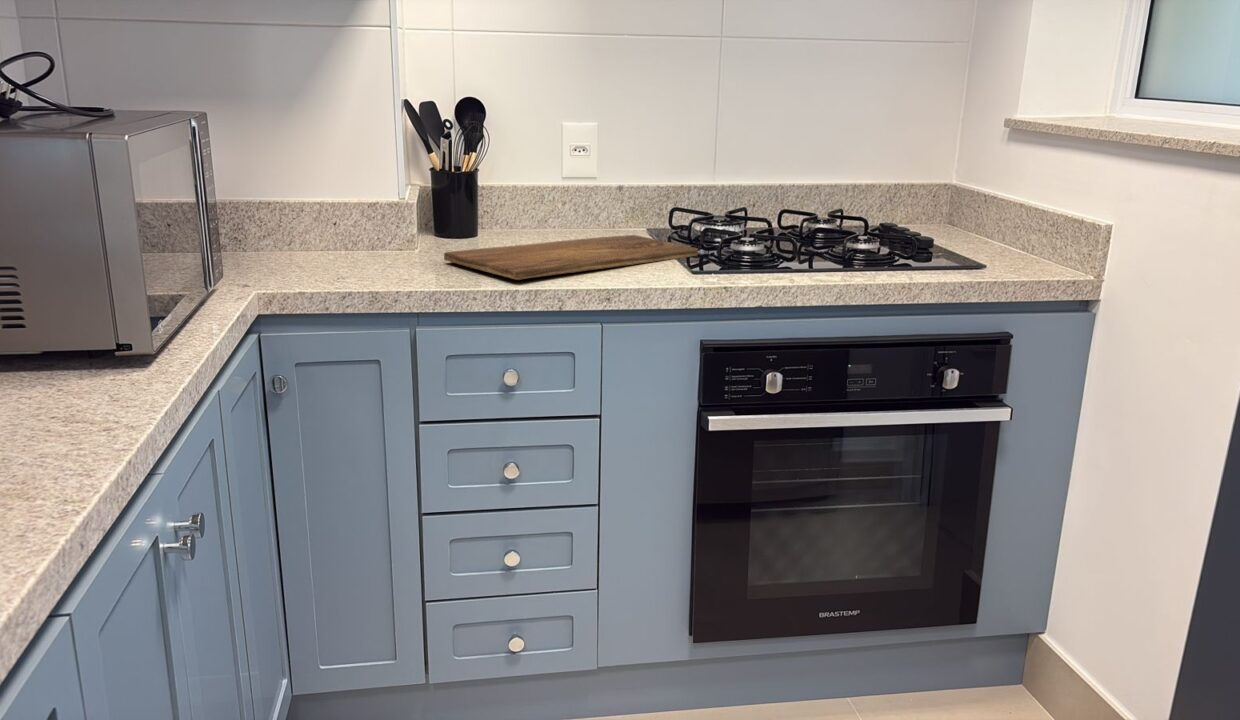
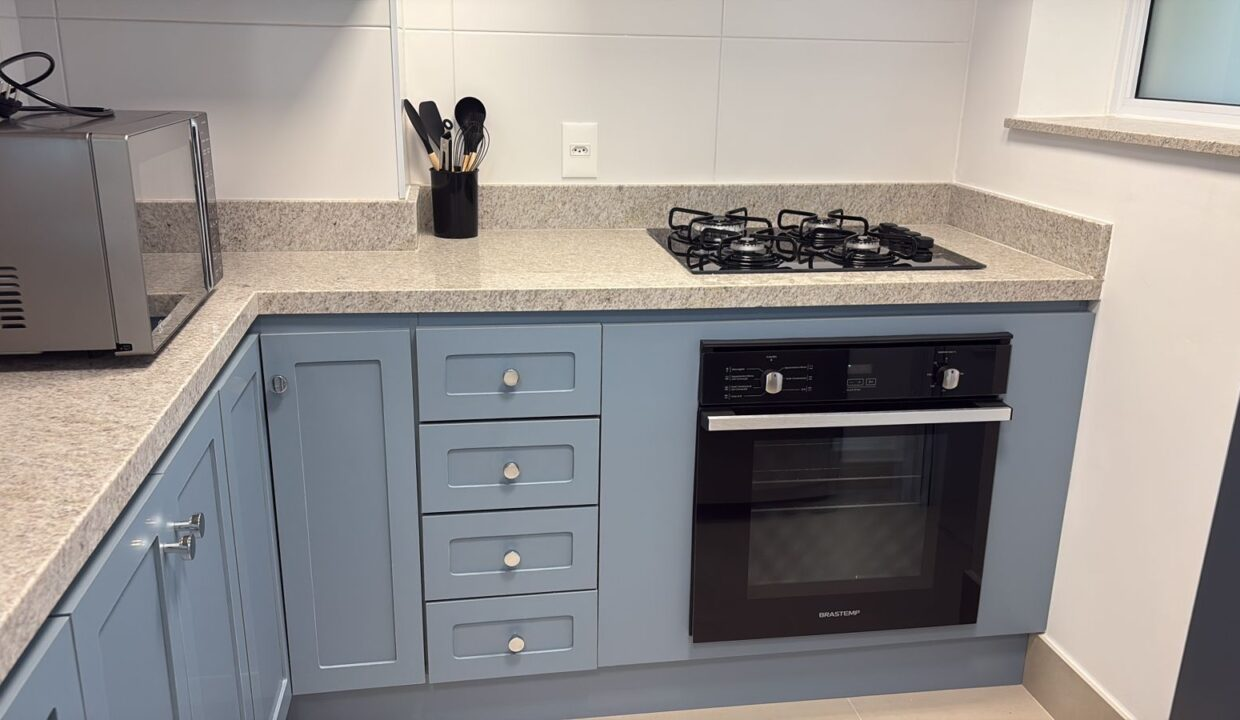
- cutting board [443,234,699,281]
